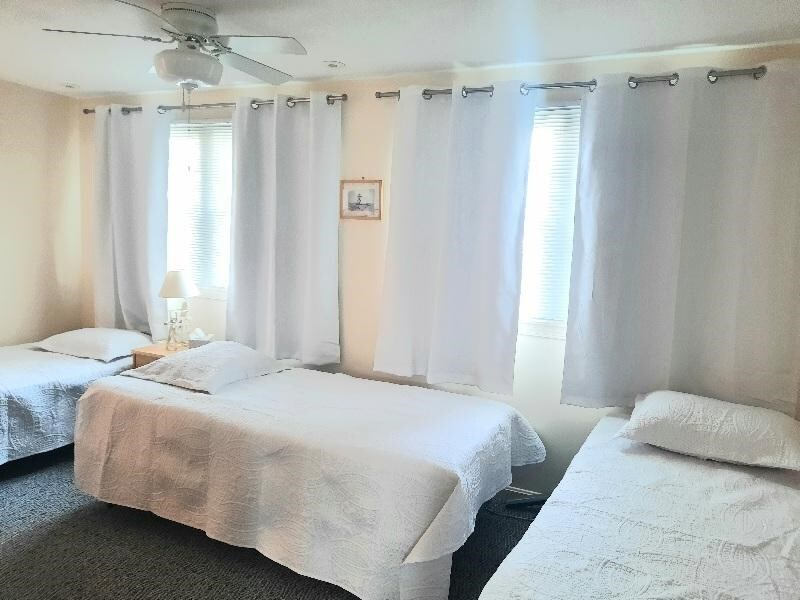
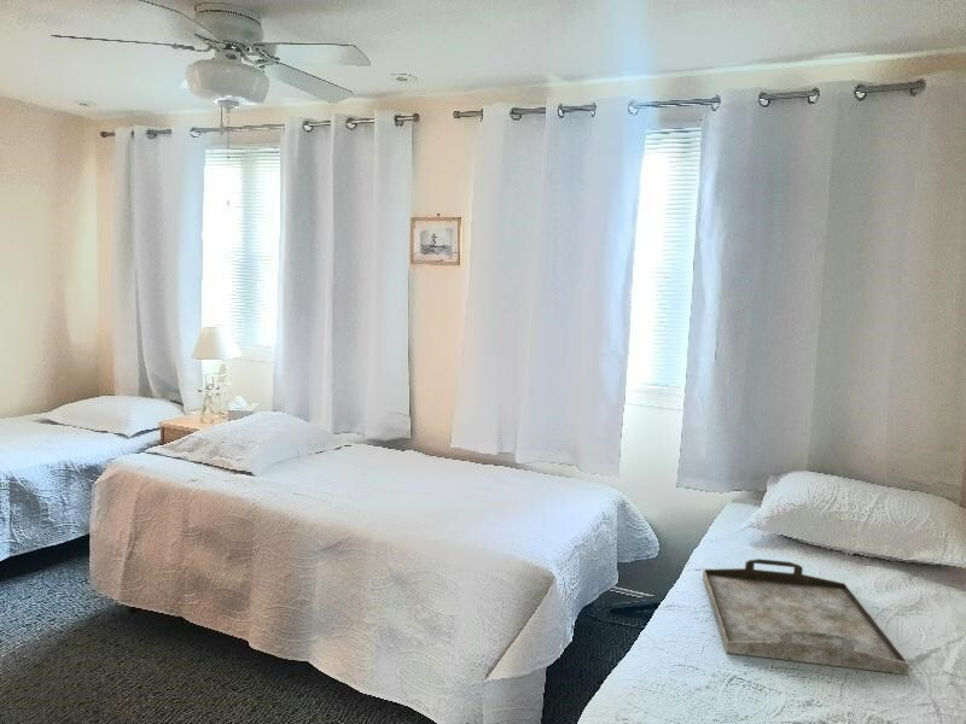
+ serving tray [702,557,910,676]
